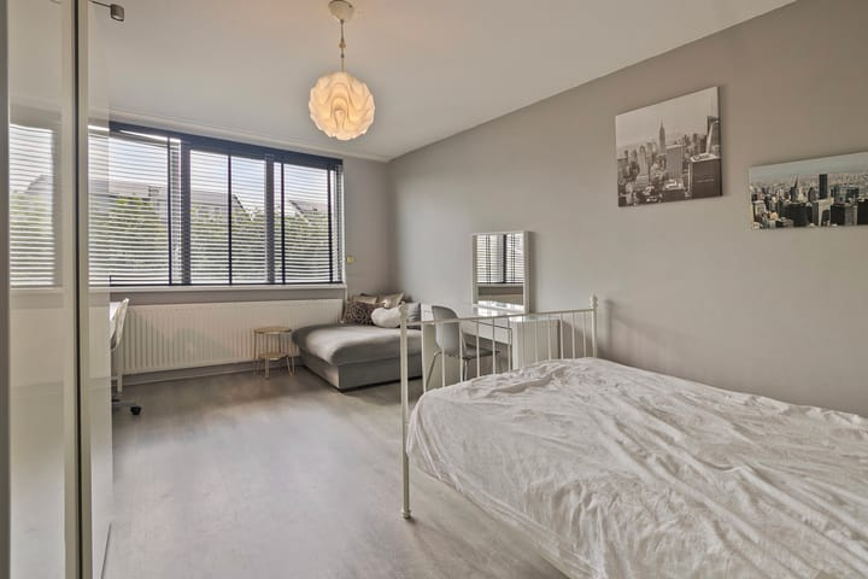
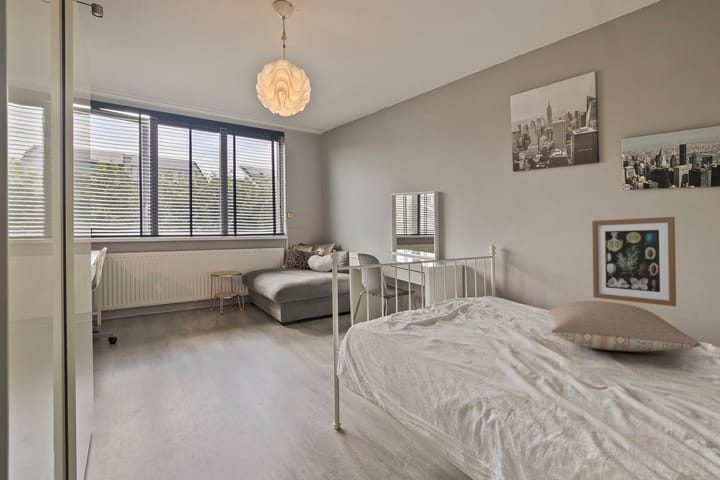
+ wall art [591,216,677,307]
+ pillow [548,300,702,352]
